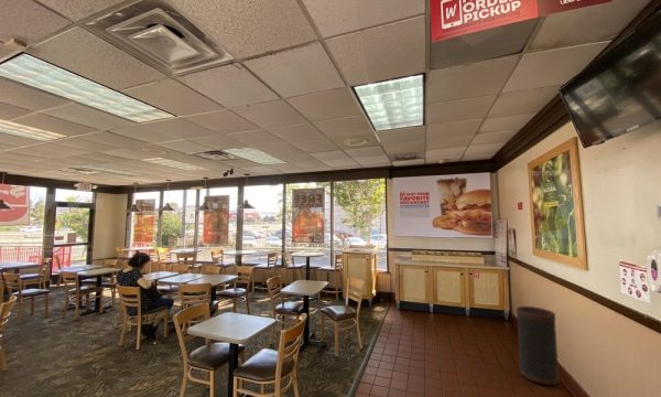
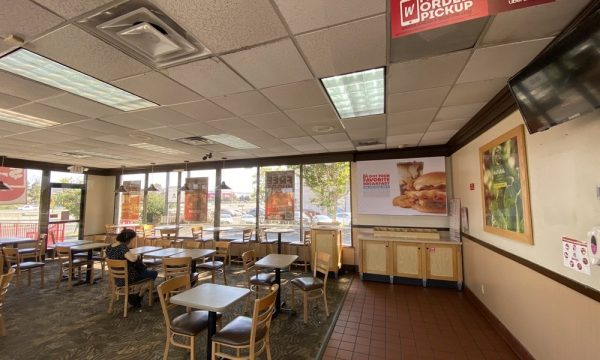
- trash can [516,305,561,387]
